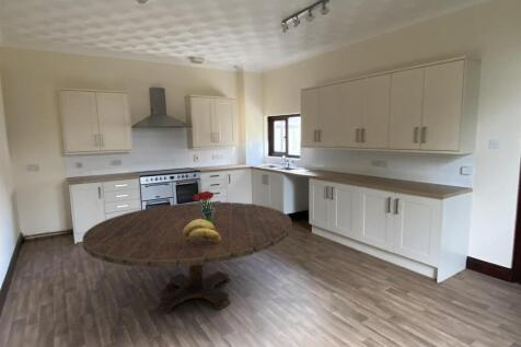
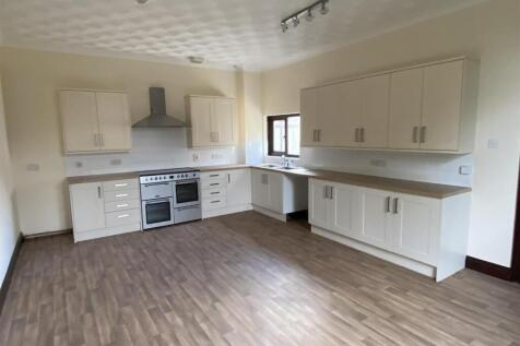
- banana bunch [183,219,221,243]
- dining table [81,201,293,315]
- bouquet [192,190,215,223]
